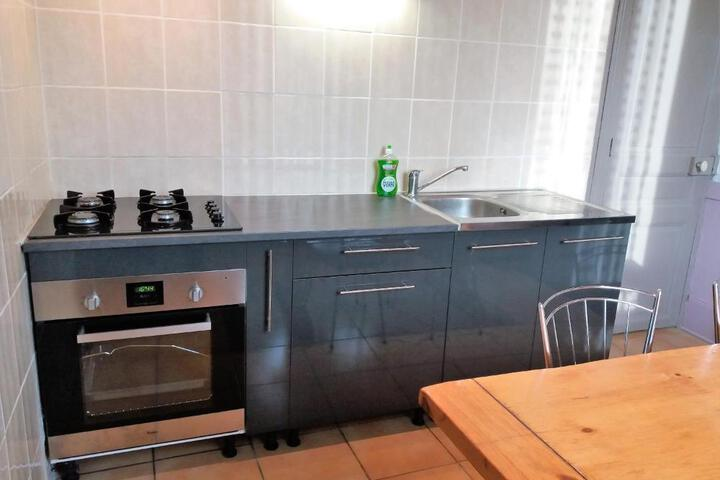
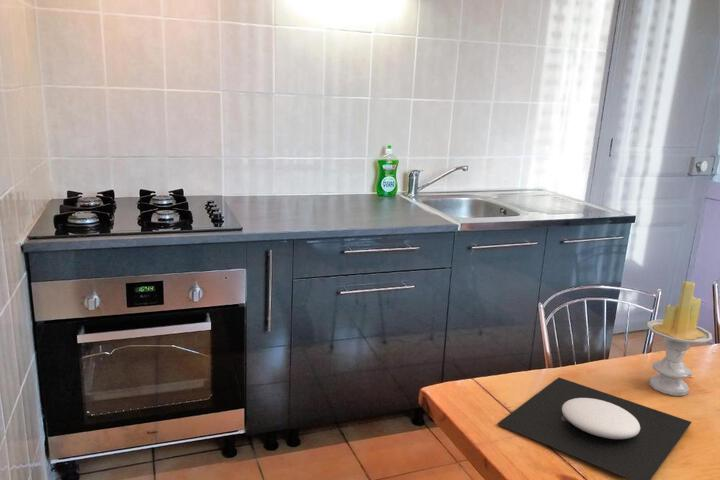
+ candle [646,280,713,397]
+ plate [496,376,693,480]
